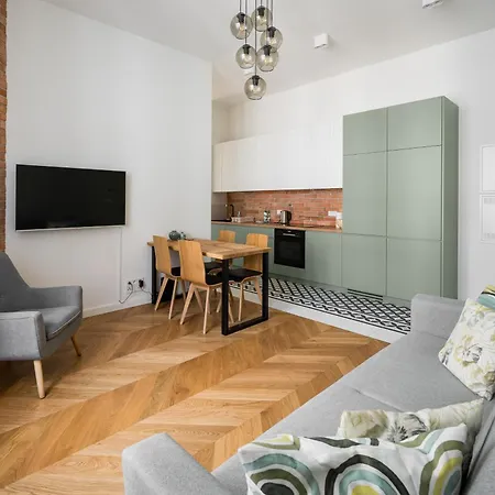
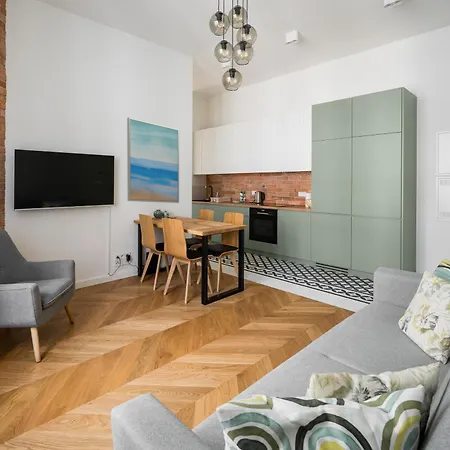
+ wall art [126,116,180,204]
